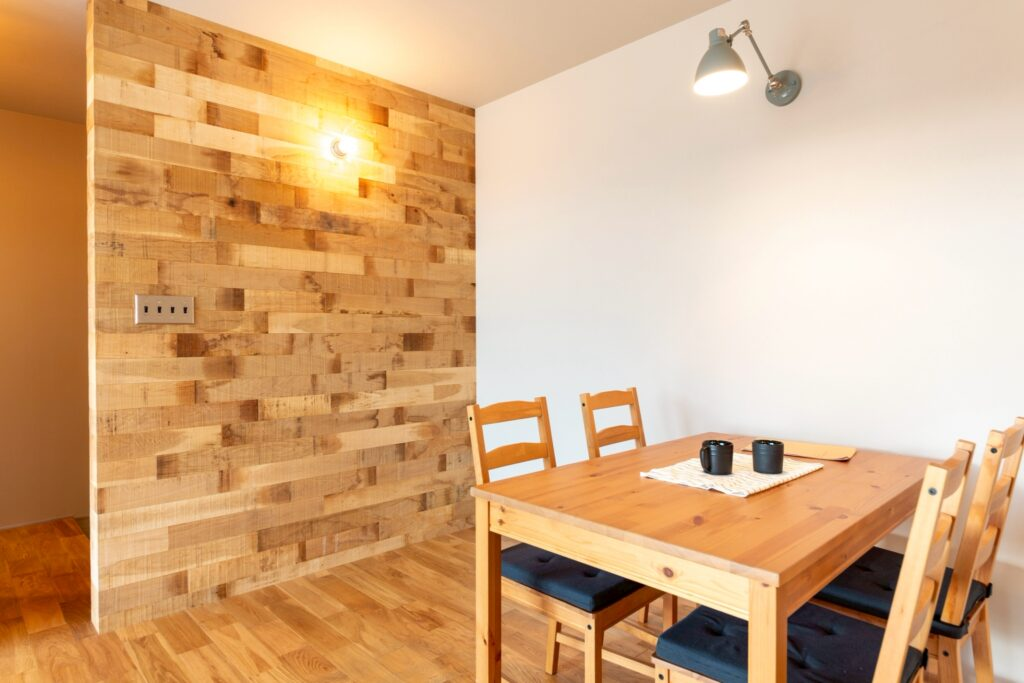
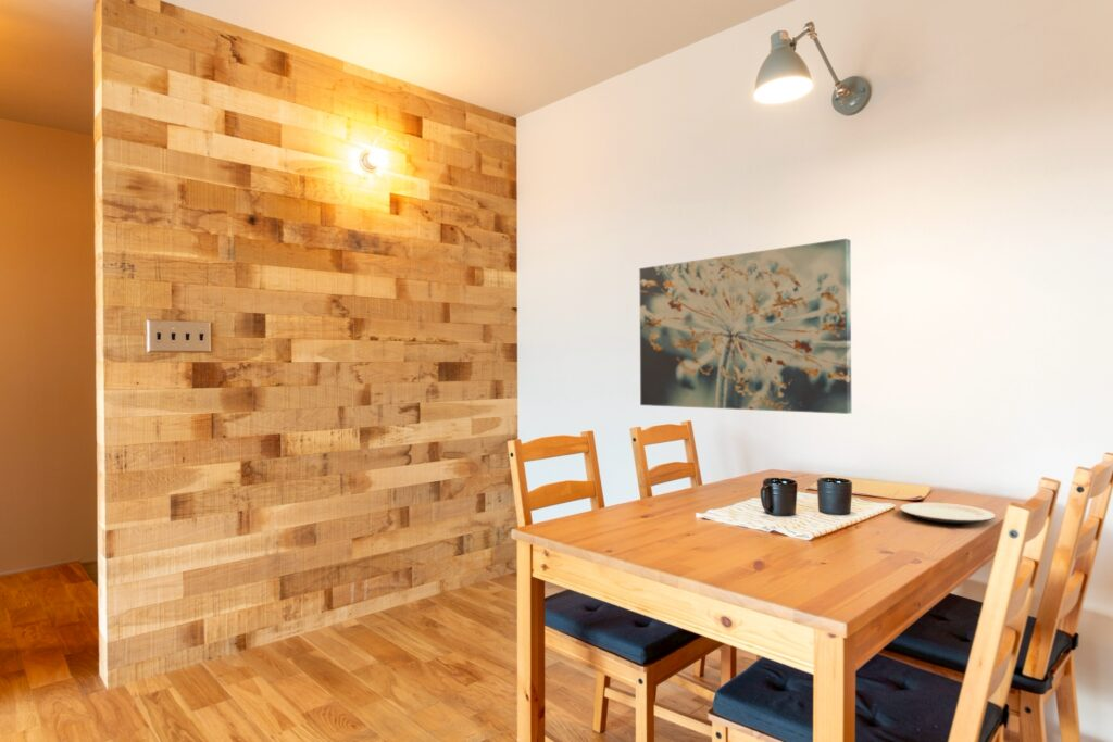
+ plate [899,502,997,525]
+ wall art [638,238,852,415]
